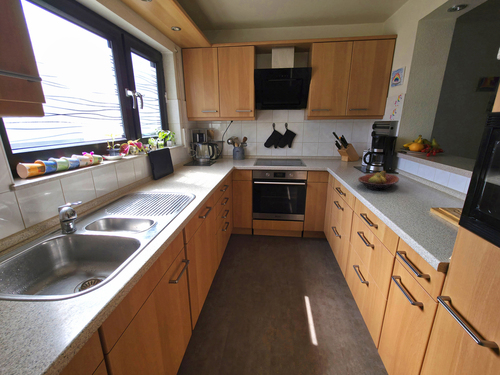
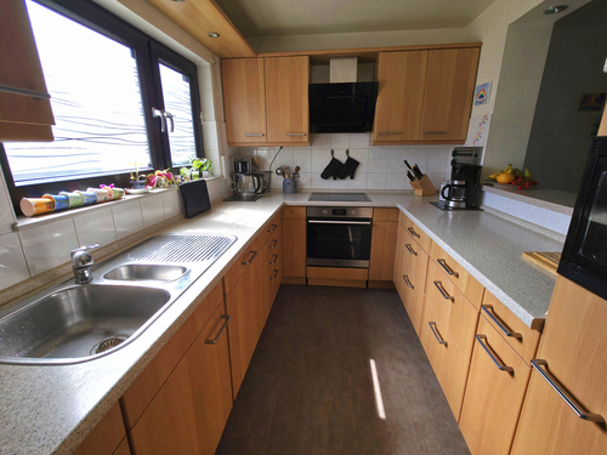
- fruit bowl [357,170,400,192]
